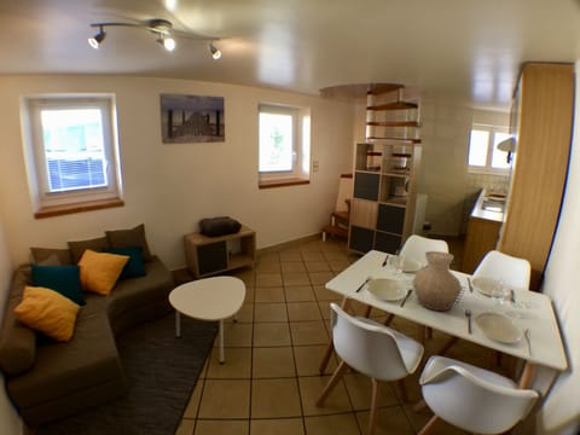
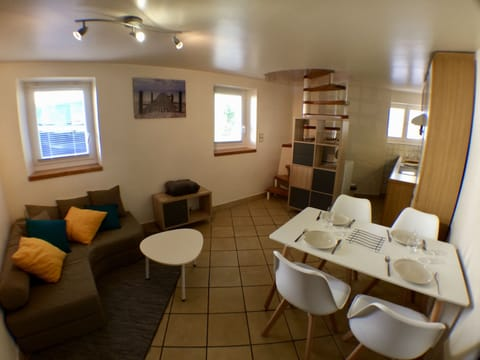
- vase [411,250,463,312]
